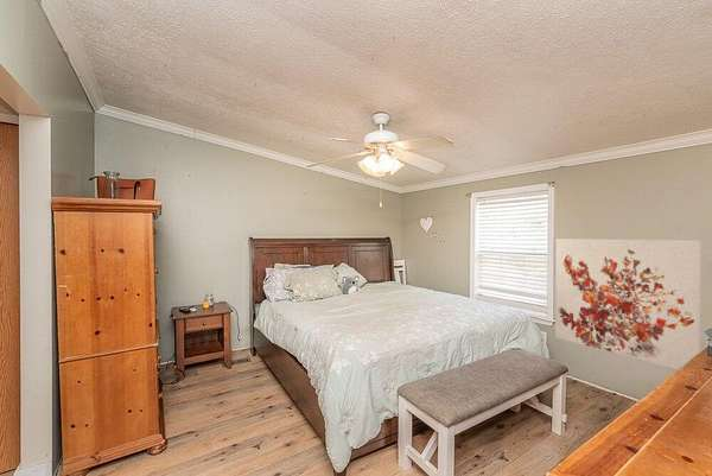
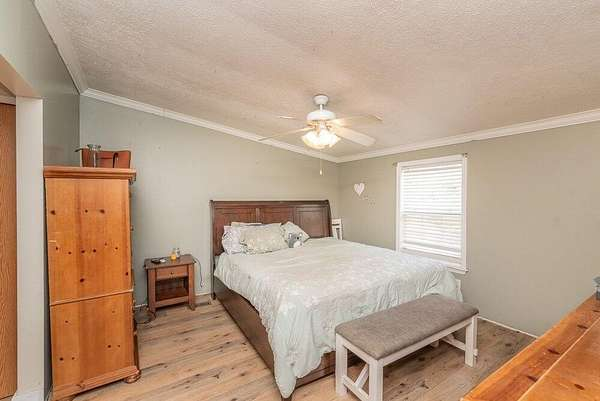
- wall art [554,237,704,370]
